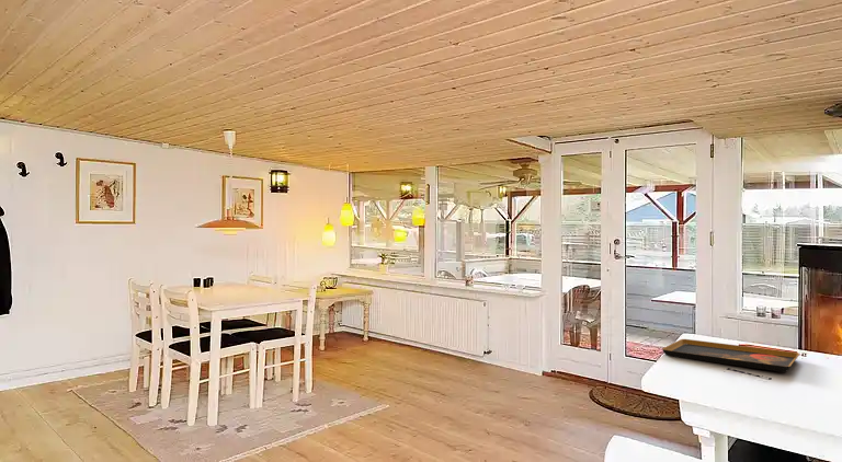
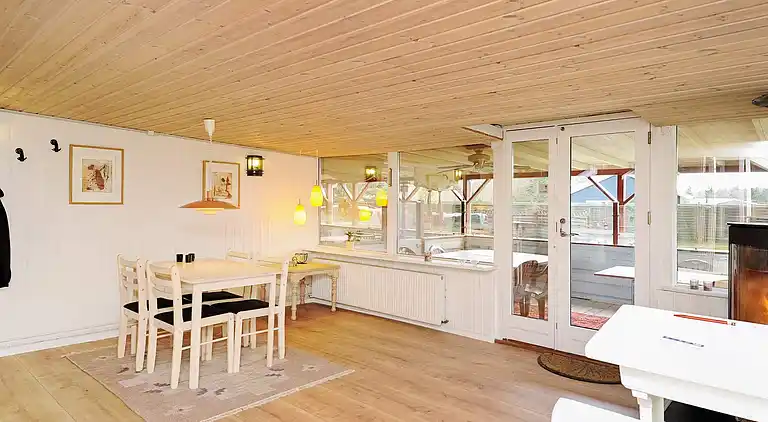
- decorative tray [661,338,800,373]
